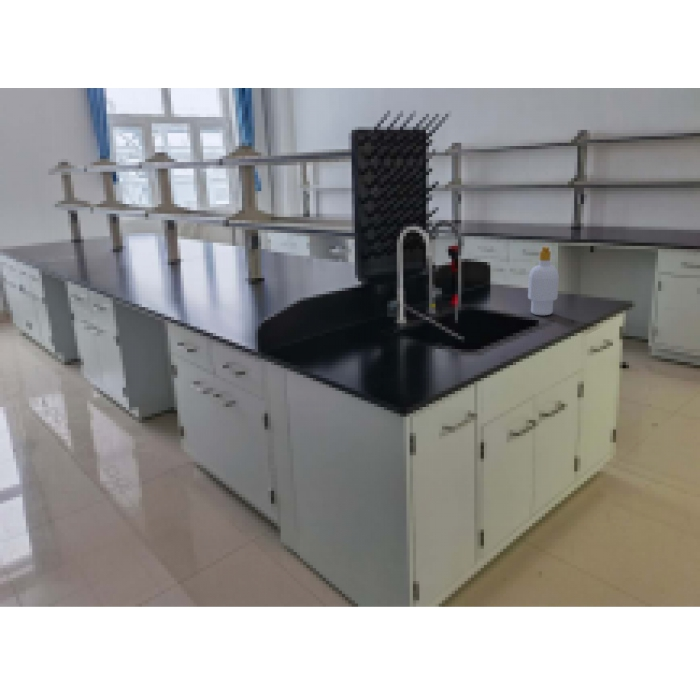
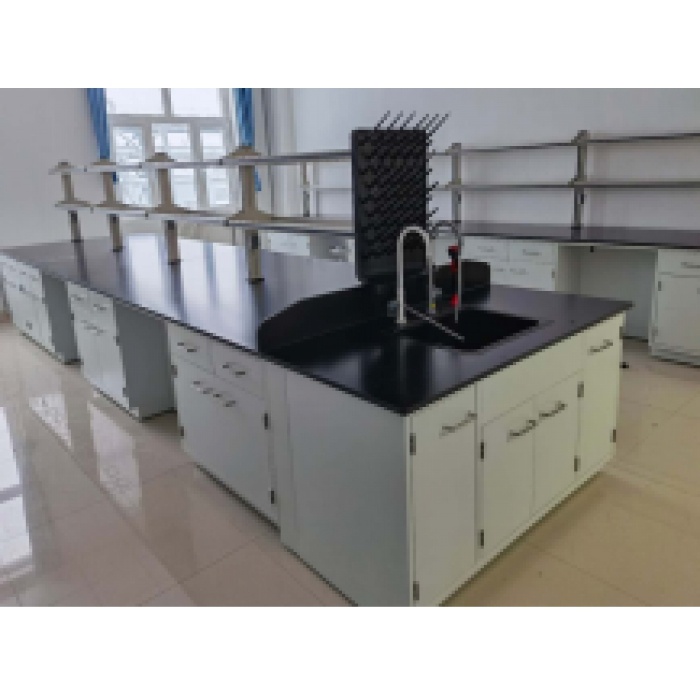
- soap bottle [527,246,560,316]
